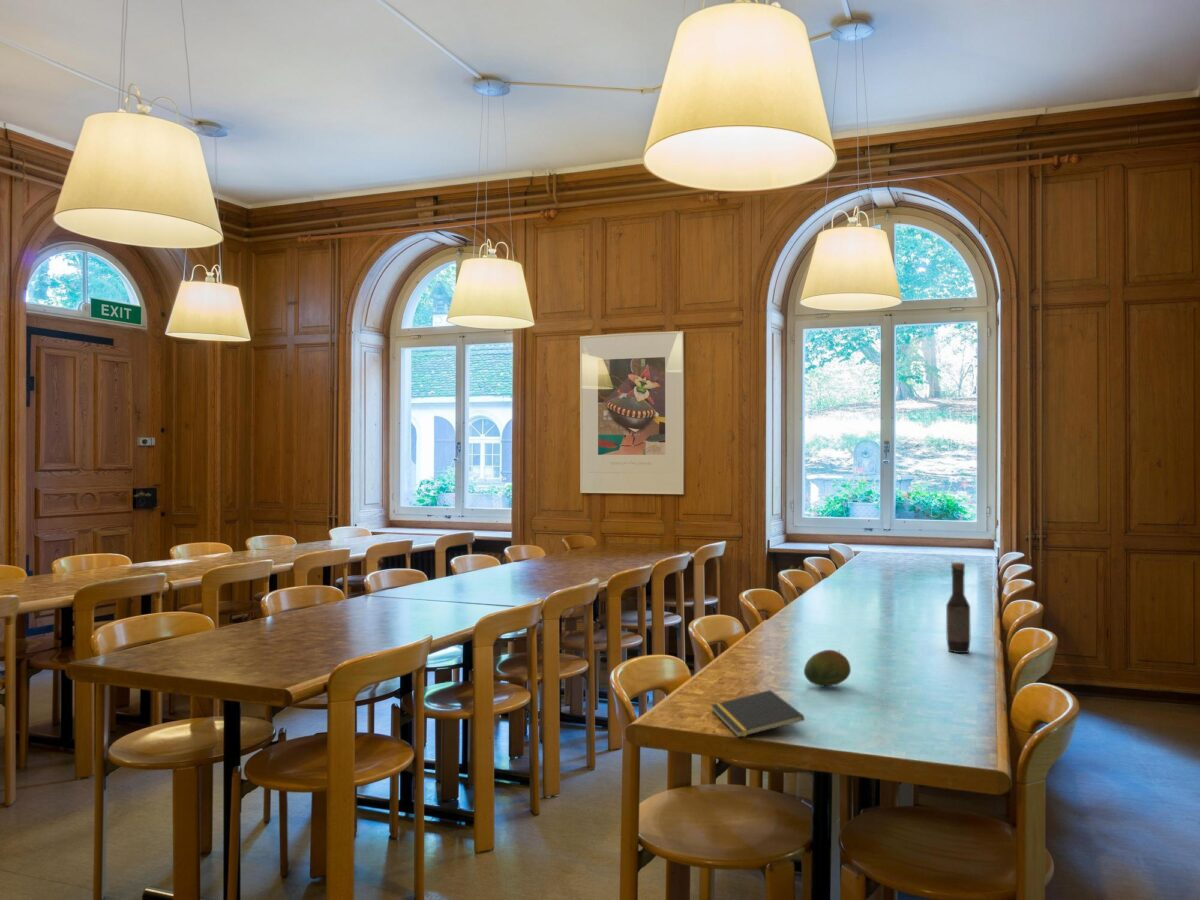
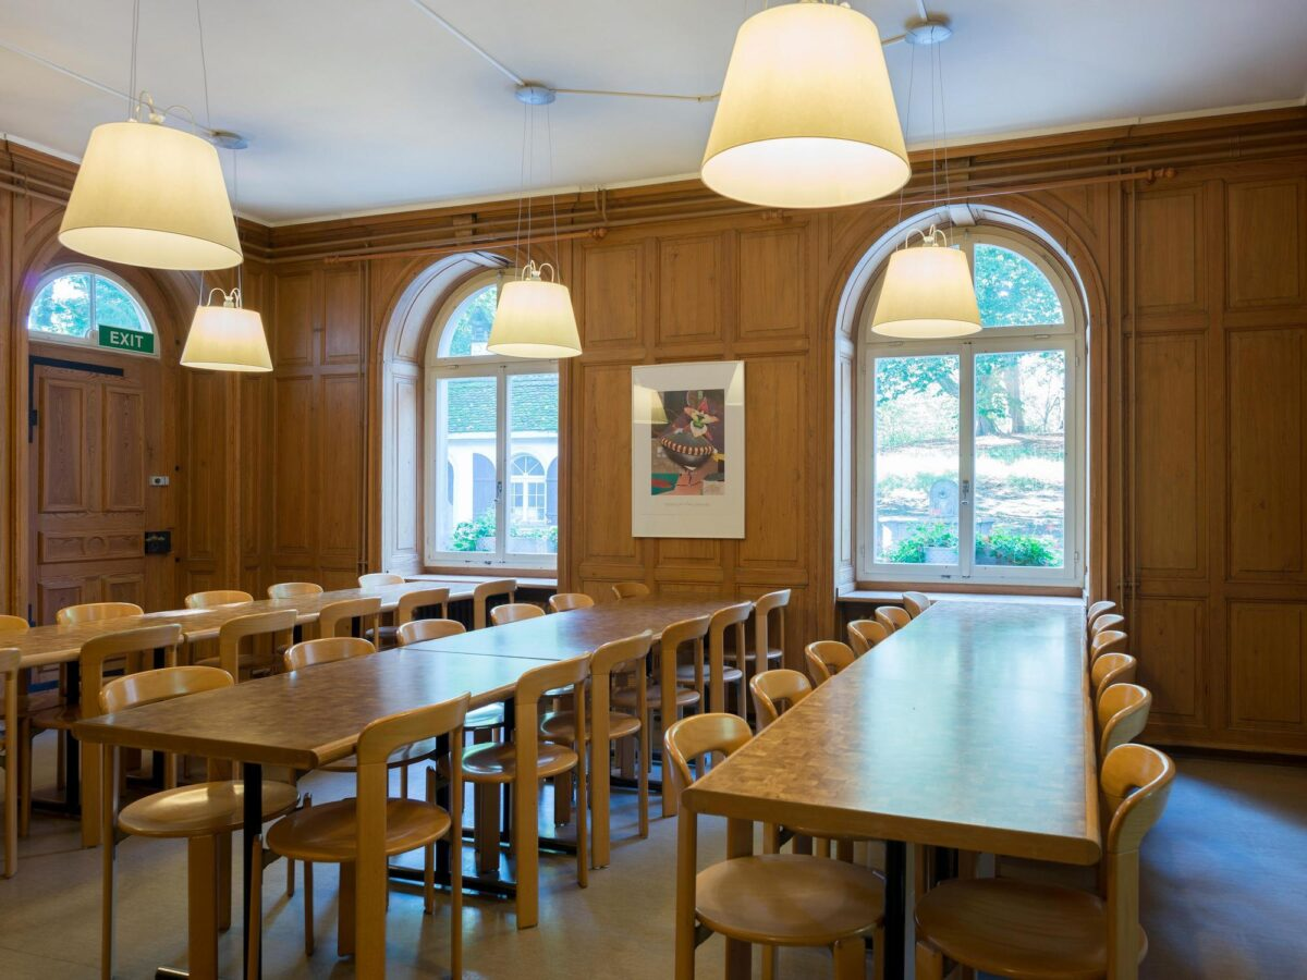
- bottle [945,561,971,654]
- fruit [803,649,852,687]
- notepad [710,689,805,739]
